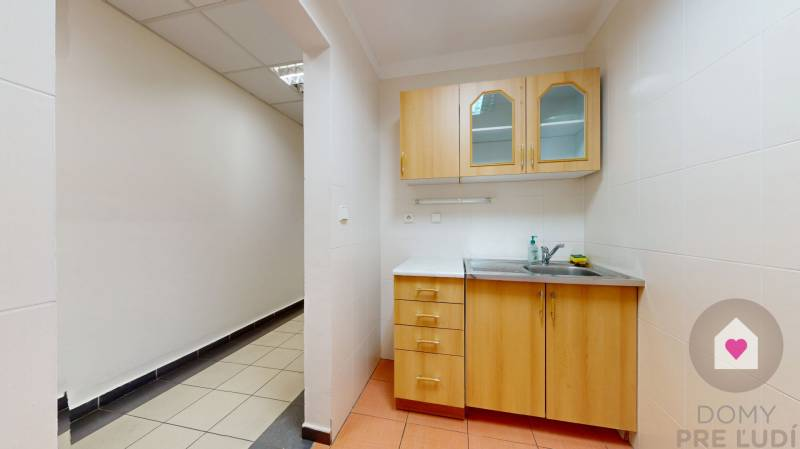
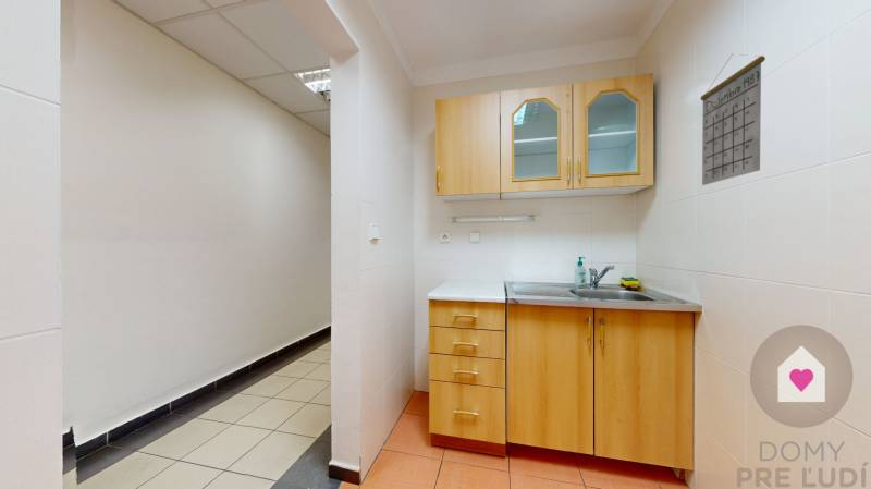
+ calendar [699,53,766,186]
